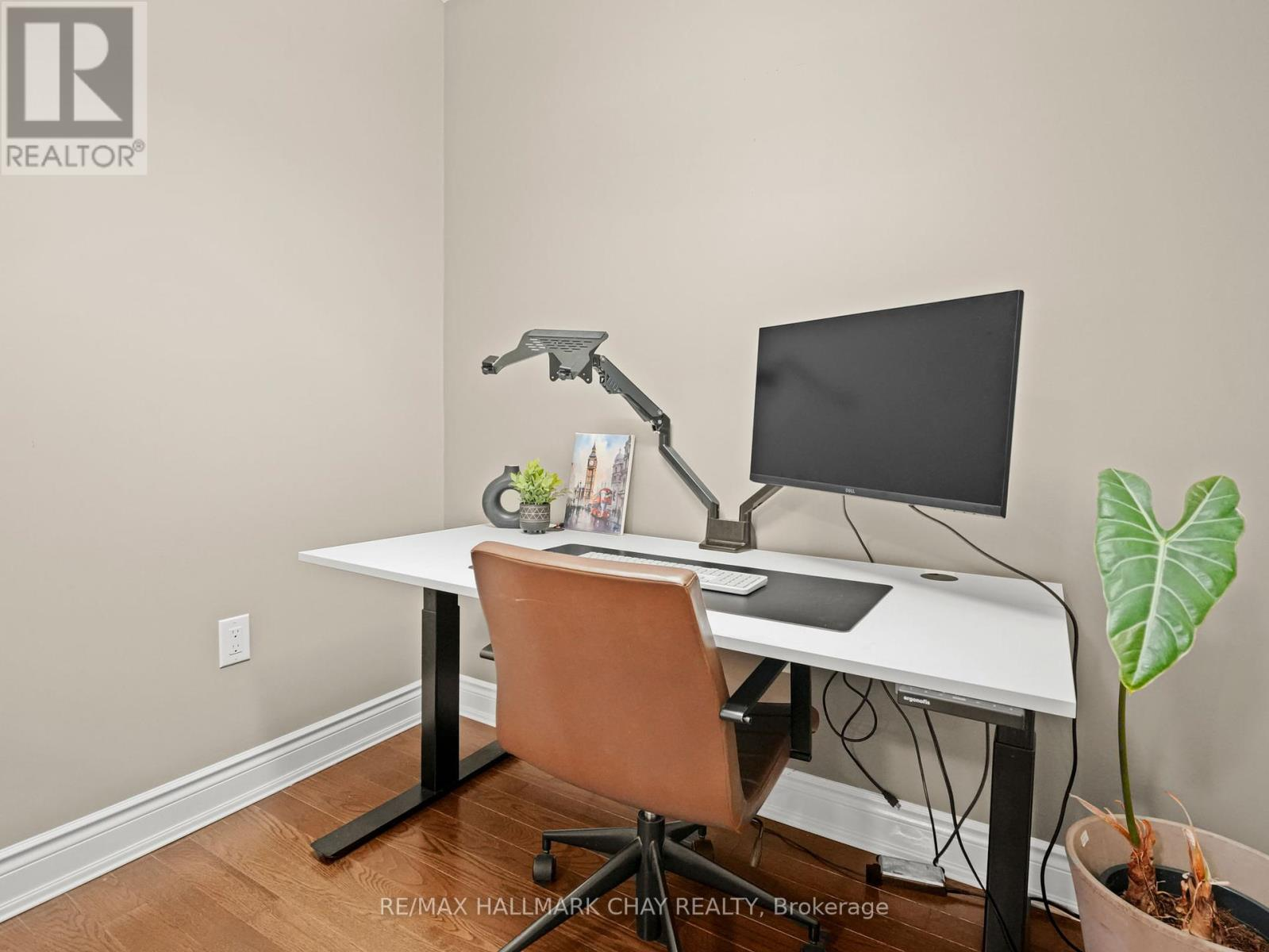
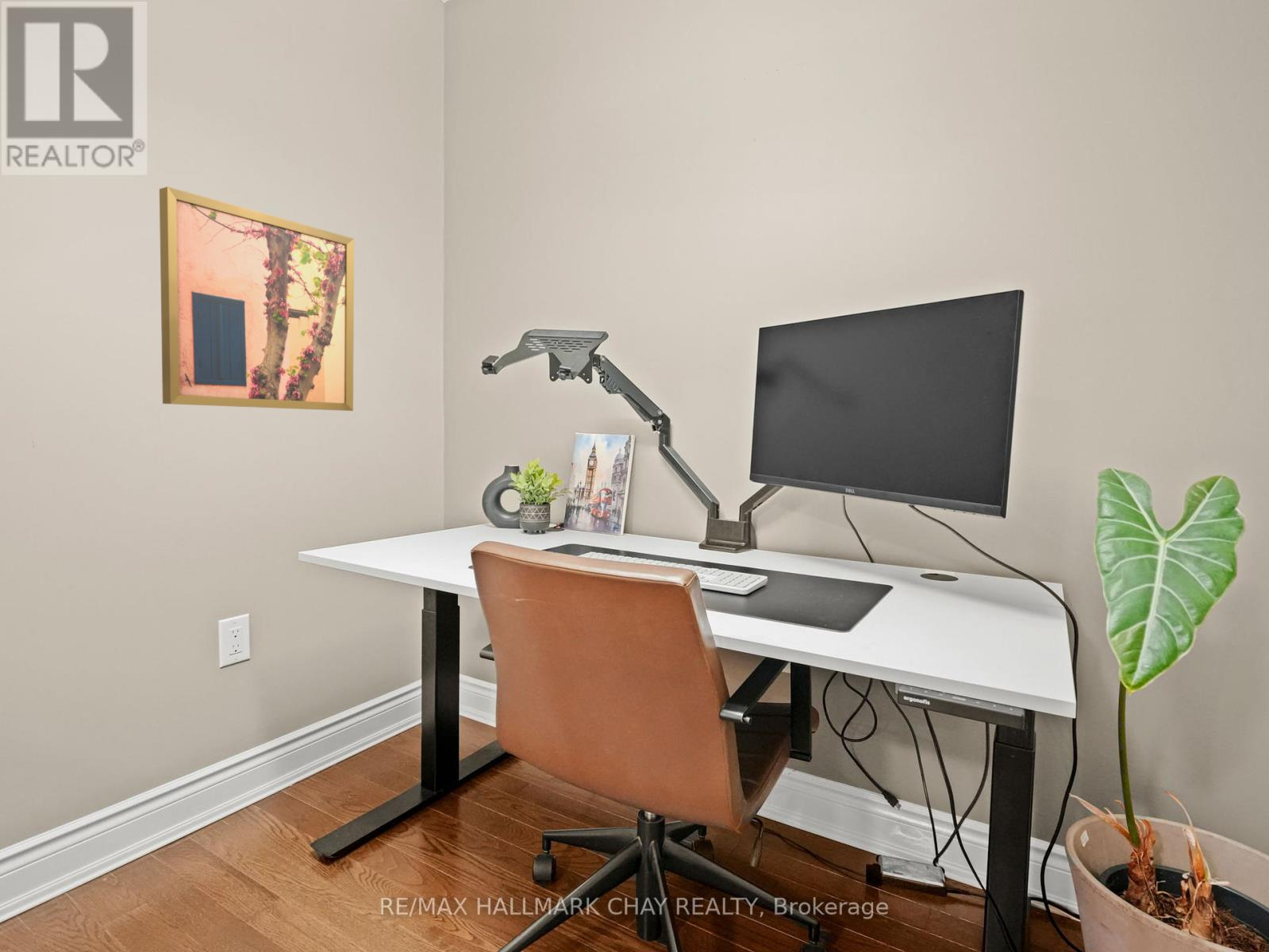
+ wall art [159,186,355,412]
